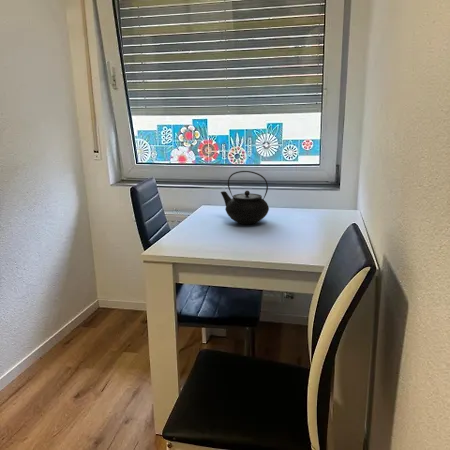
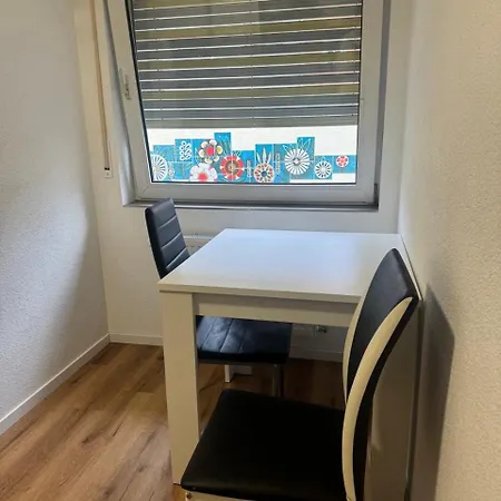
- teapot [220,170,270,225]
